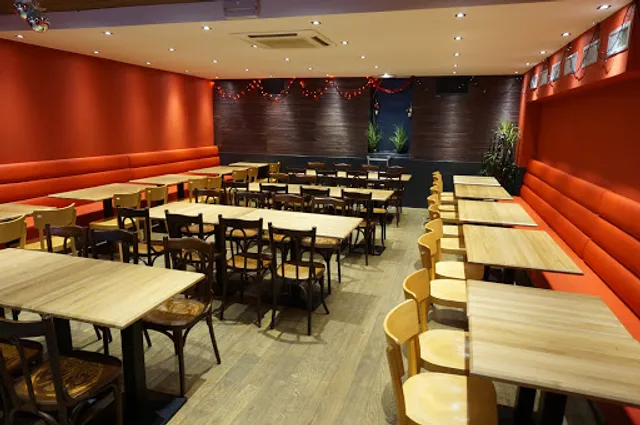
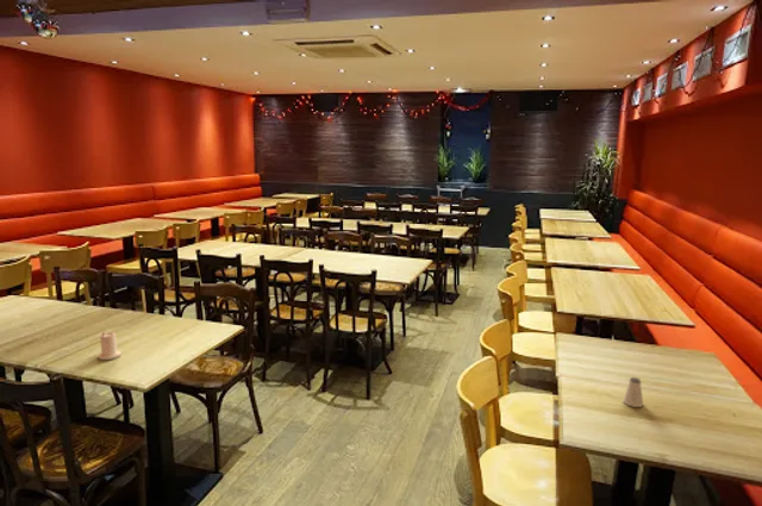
+ saltshaker [622,376,644,408]
+ candle [98,331,123,361]
